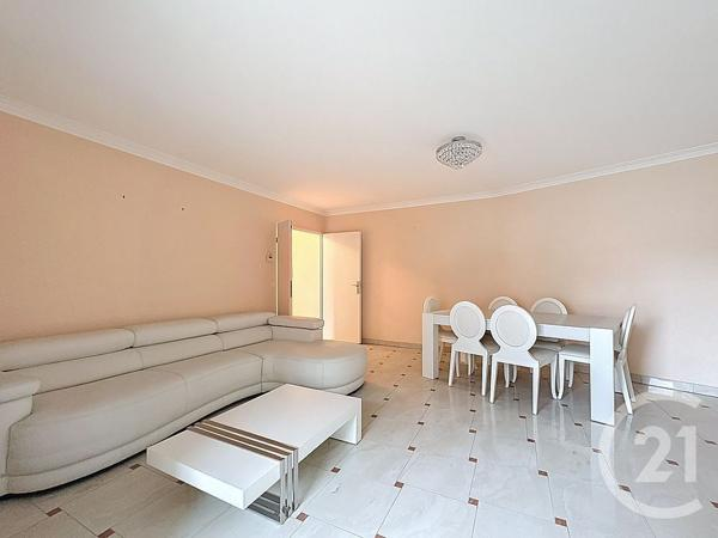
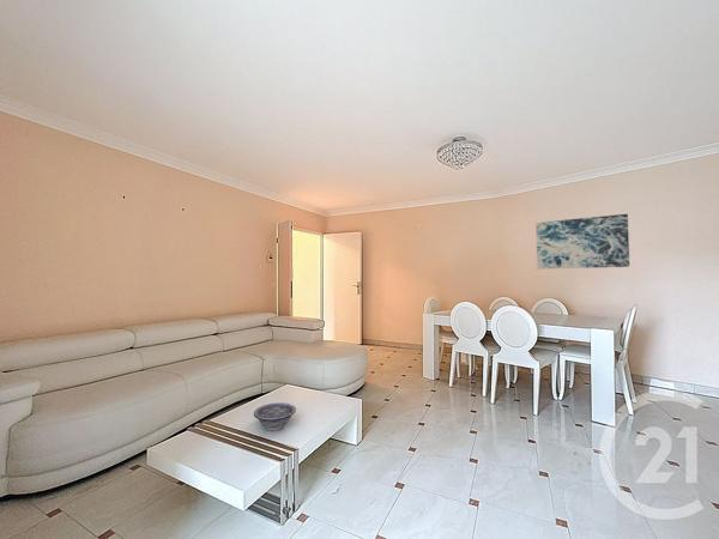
+ decorative bowl [253,401,297,431]
+ wall art [534,213,630,270]
